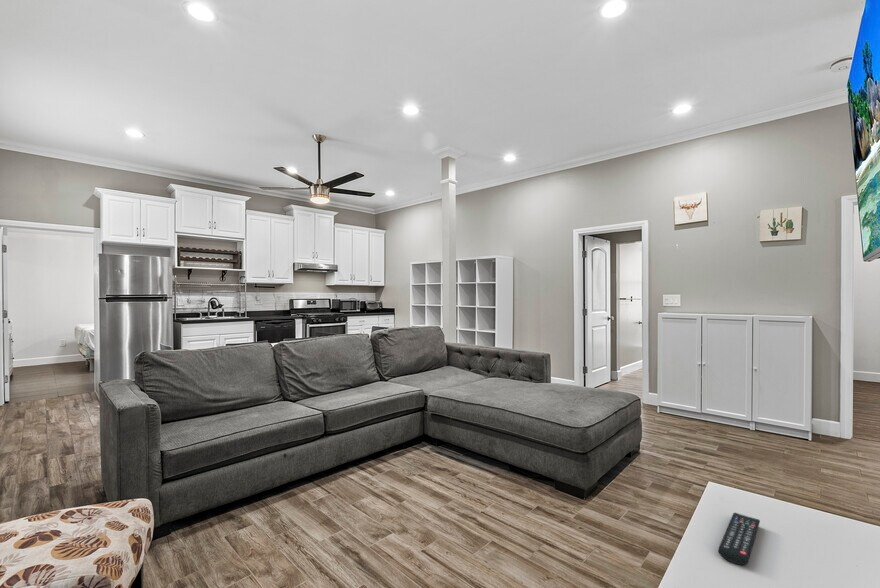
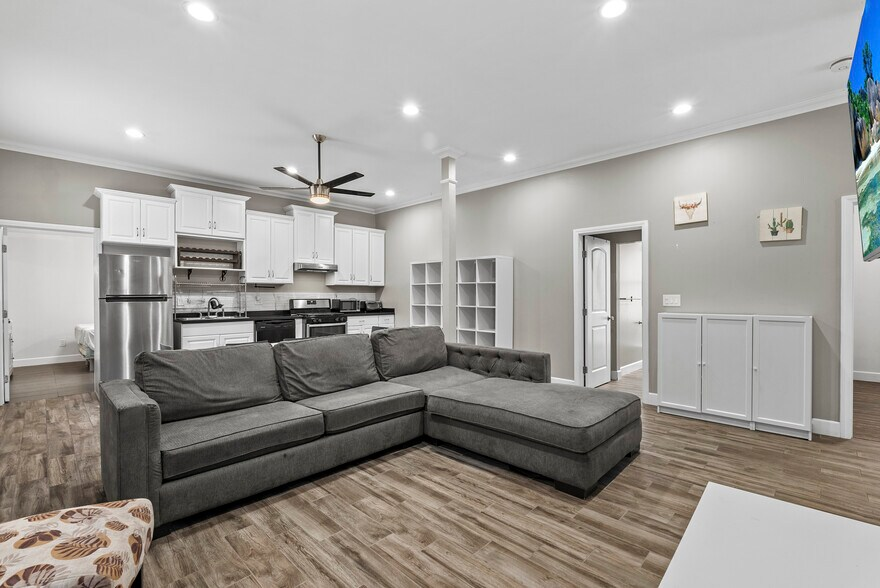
- remote control [718,512,761,566]
